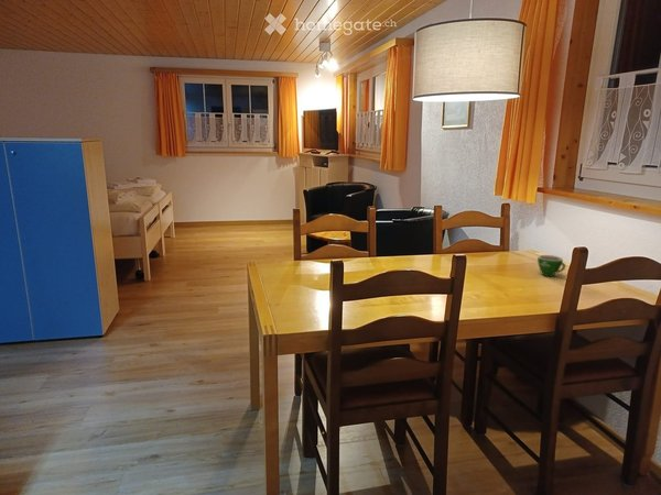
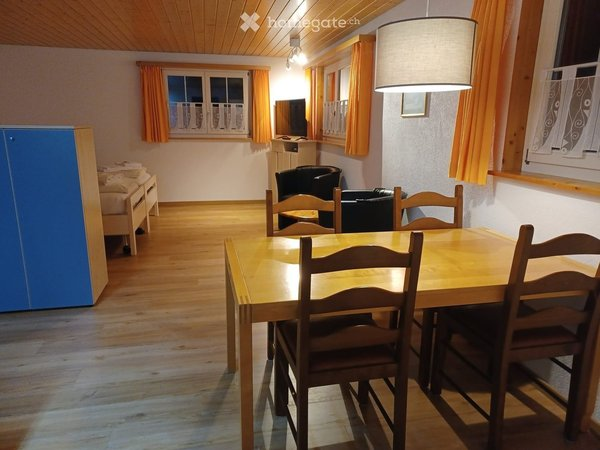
- teacup [537,254,566,277]
